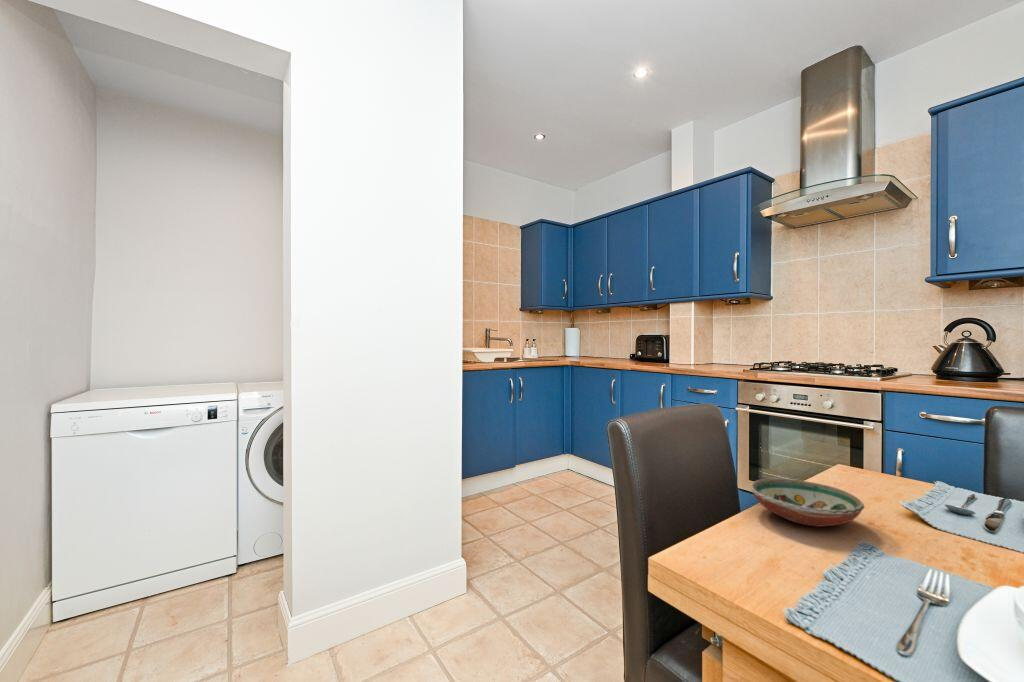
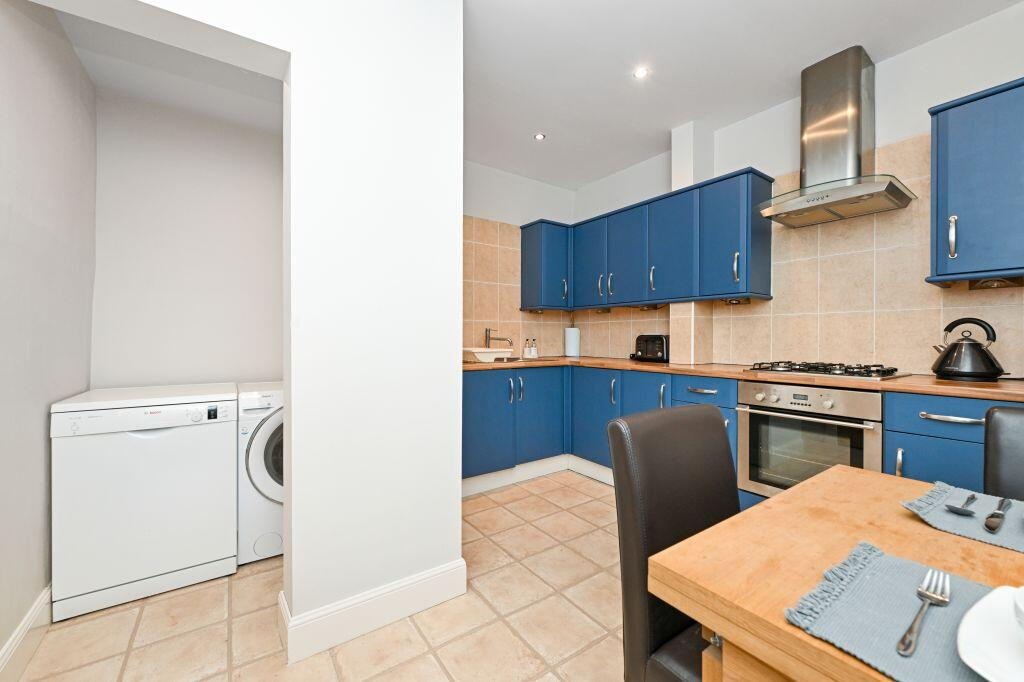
- decorative bowl [749,478,865,528]
